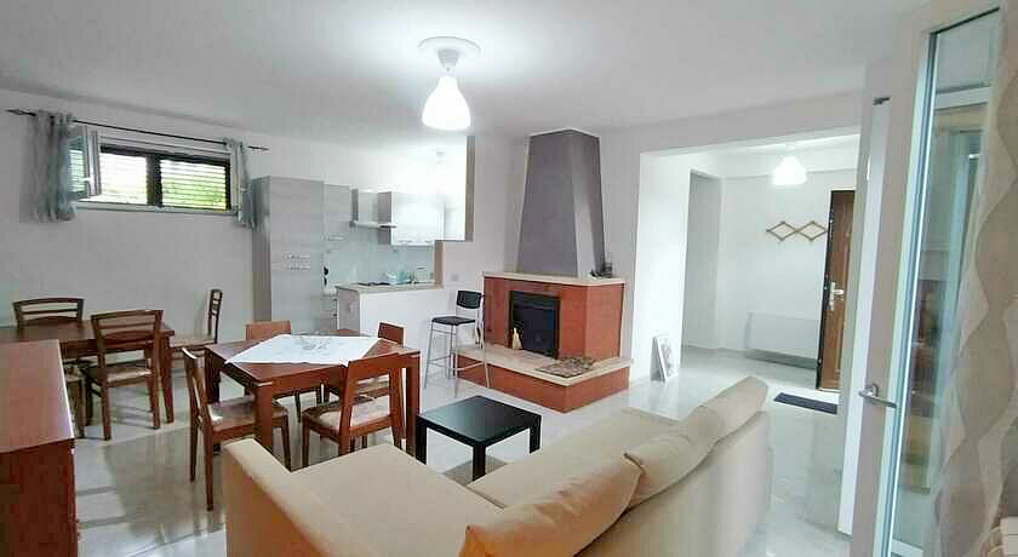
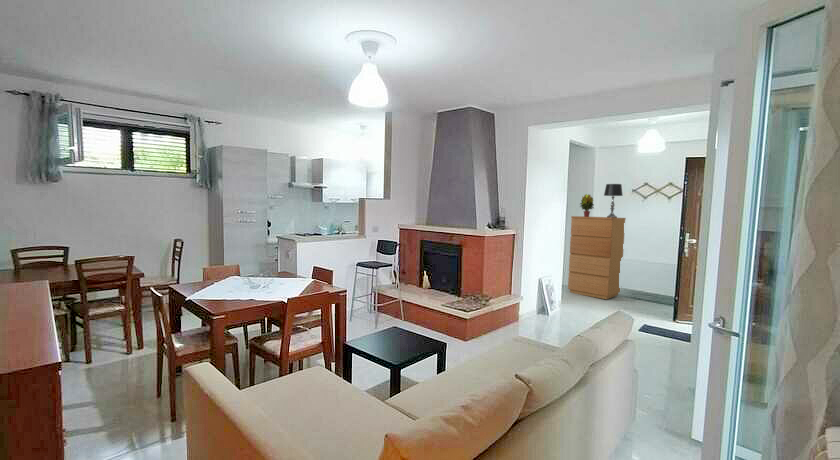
+ potted plant [578,193,596,217]
+ table lamp [603,183,624,218]
+ dresser [567,215,627,300]
